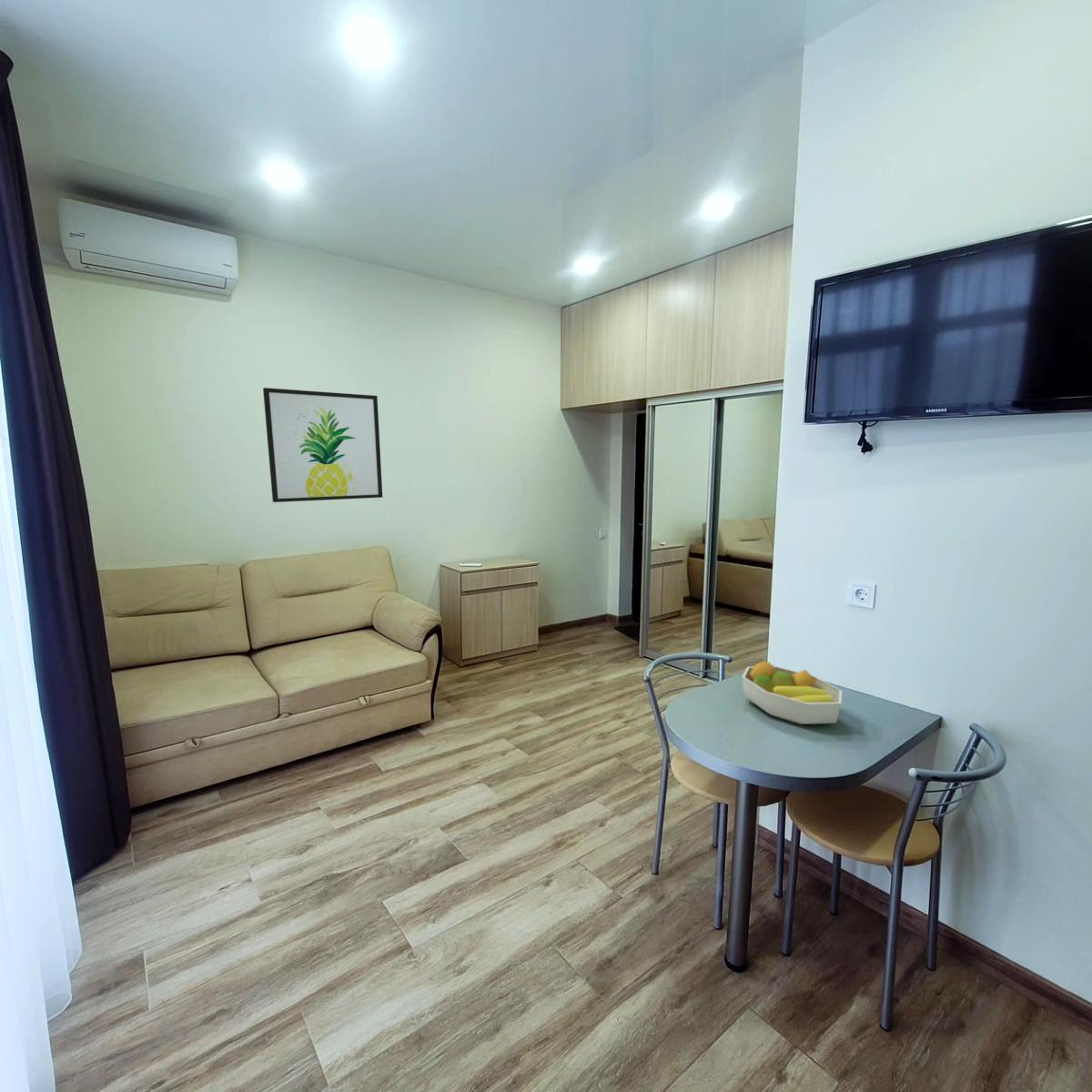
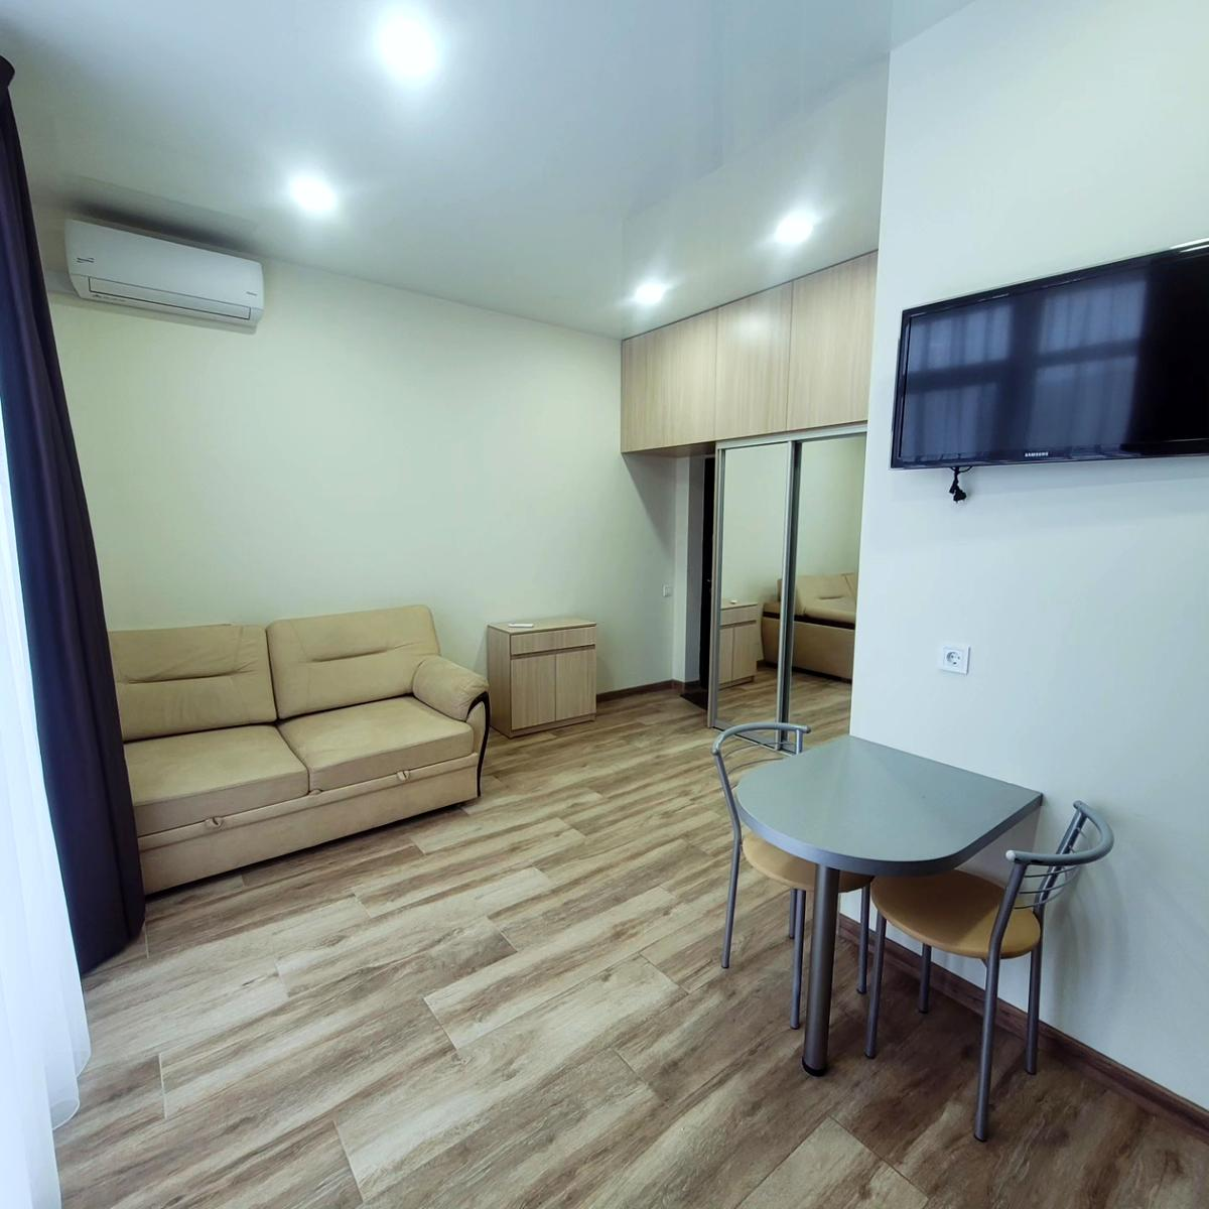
- fruit bowl [741,660,843,725]
- wall art [262,387,383,503]
